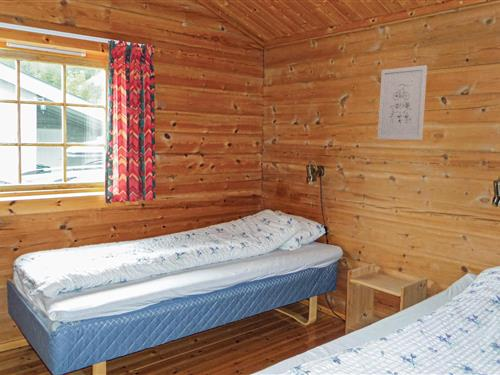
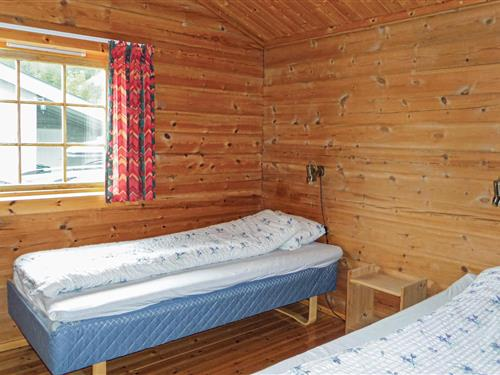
- wall art [377,64,428,141]
